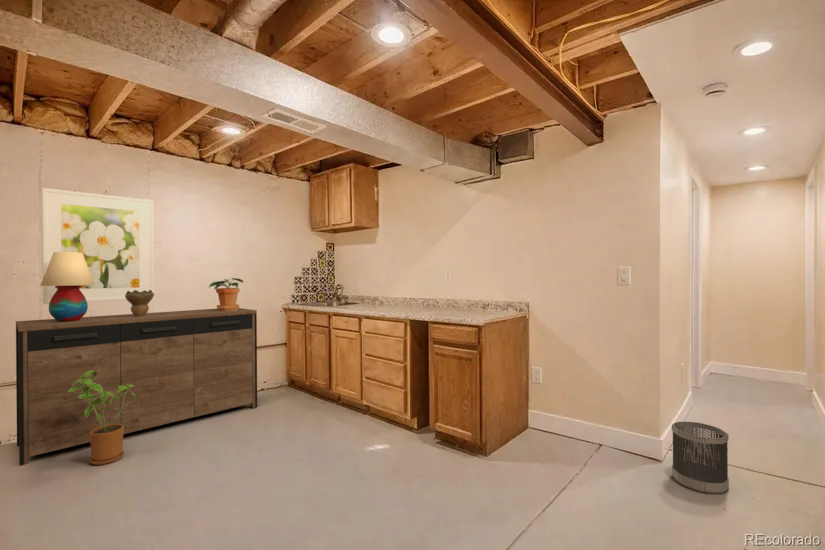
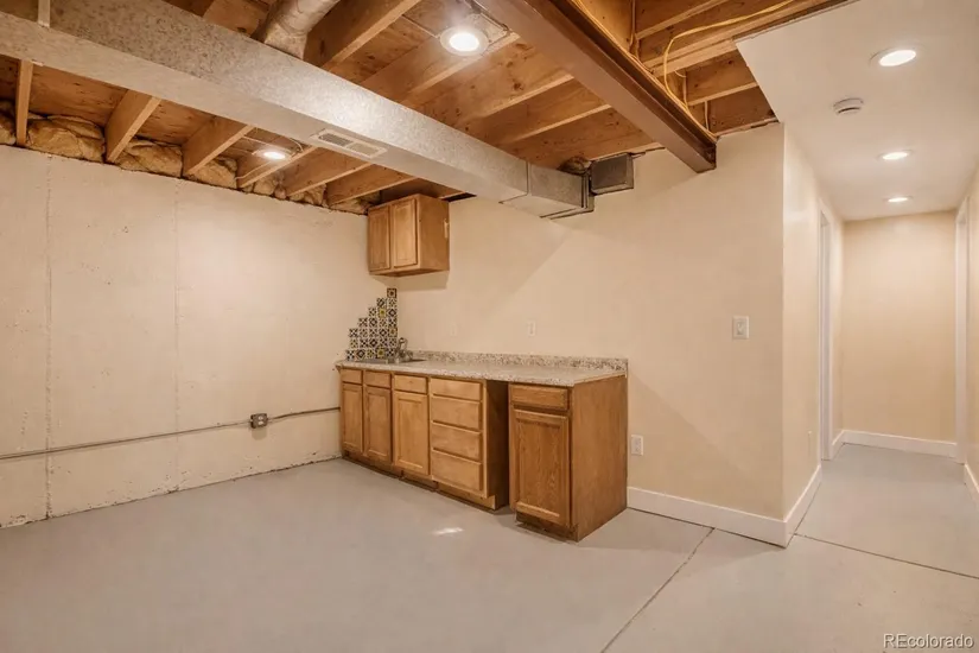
- decorative bowl [125,290,155,316]
- potted plant [208,277,244,311]
- table lamp [40,252,95,322]
- house plant [68,371,136,466]
- sideboard [15,307,258,467]
- wastebasket [671,420,730,495]
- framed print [41,187,155,305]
